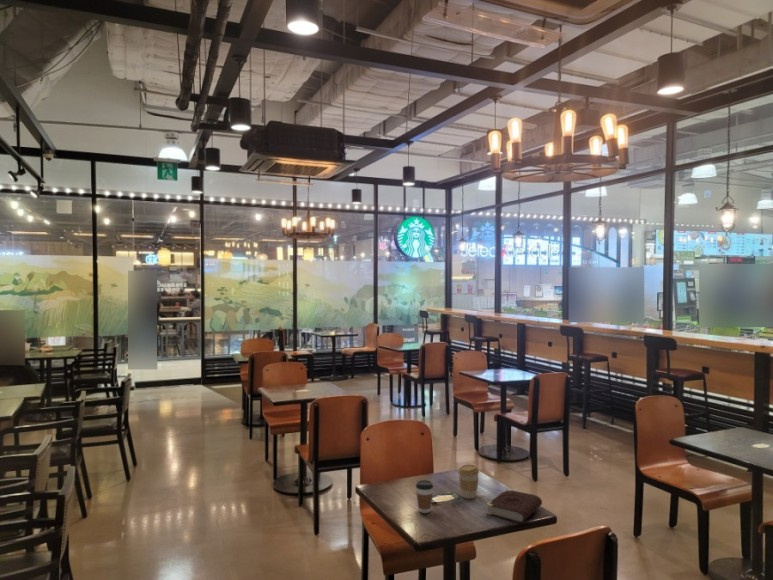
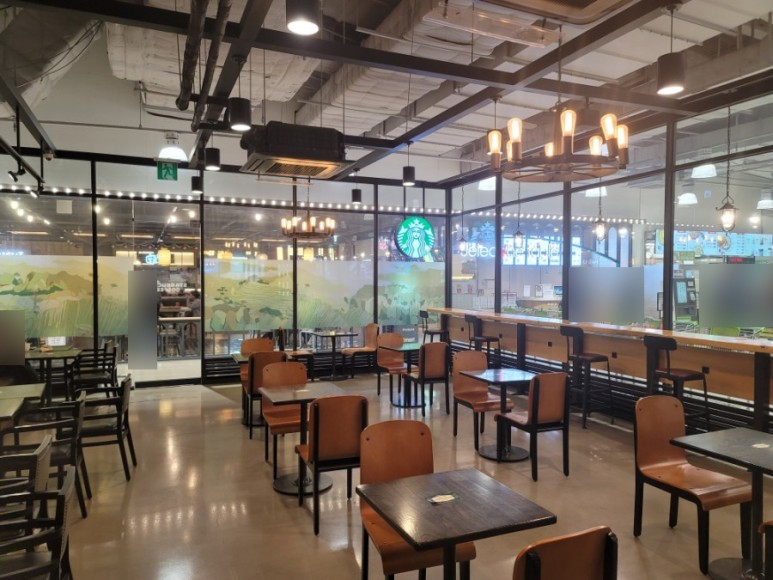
- coffee cup [457,463,480,500]
- book [485,488,543,524]
- coffee cup [415,479,434,514]
